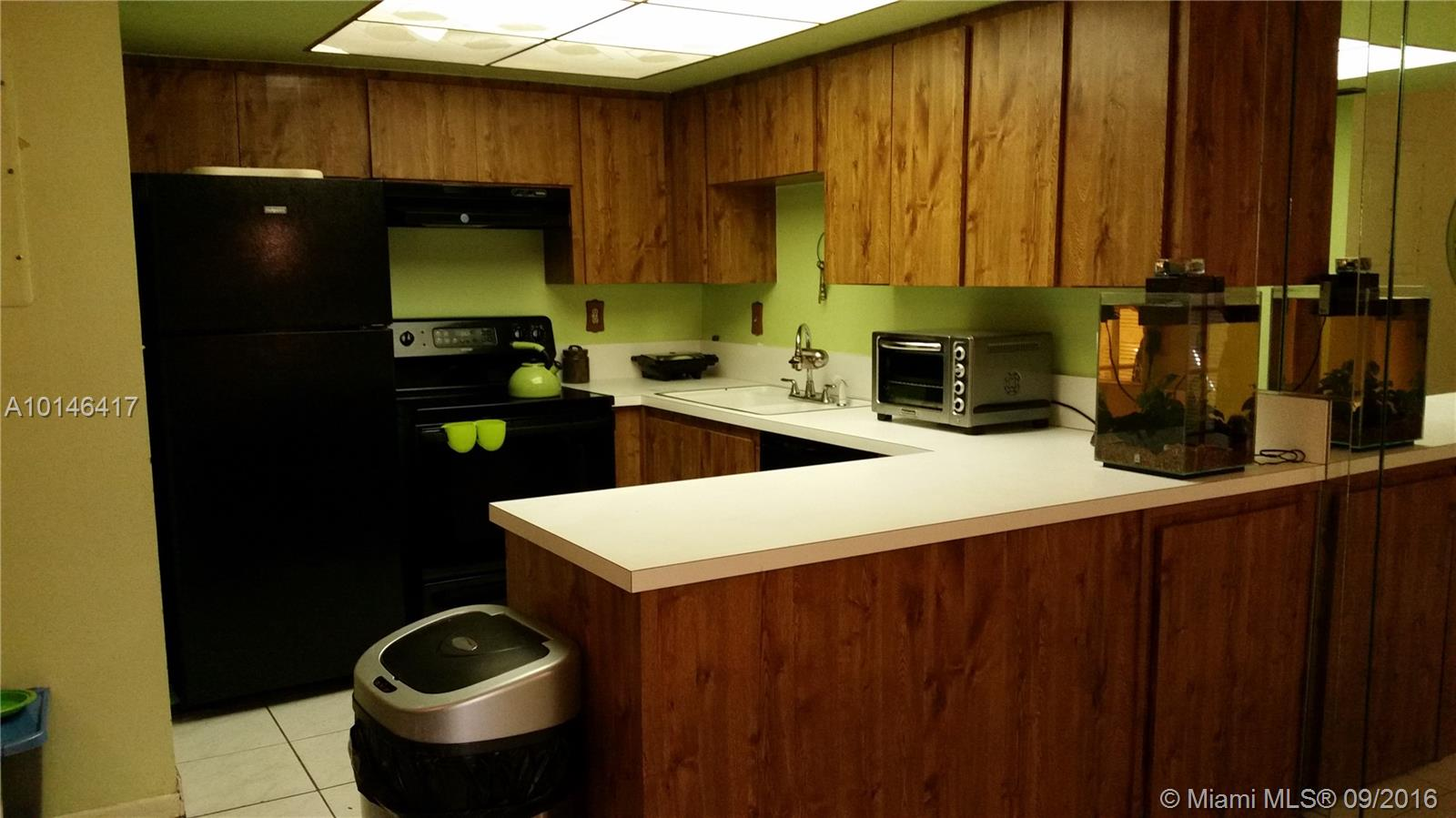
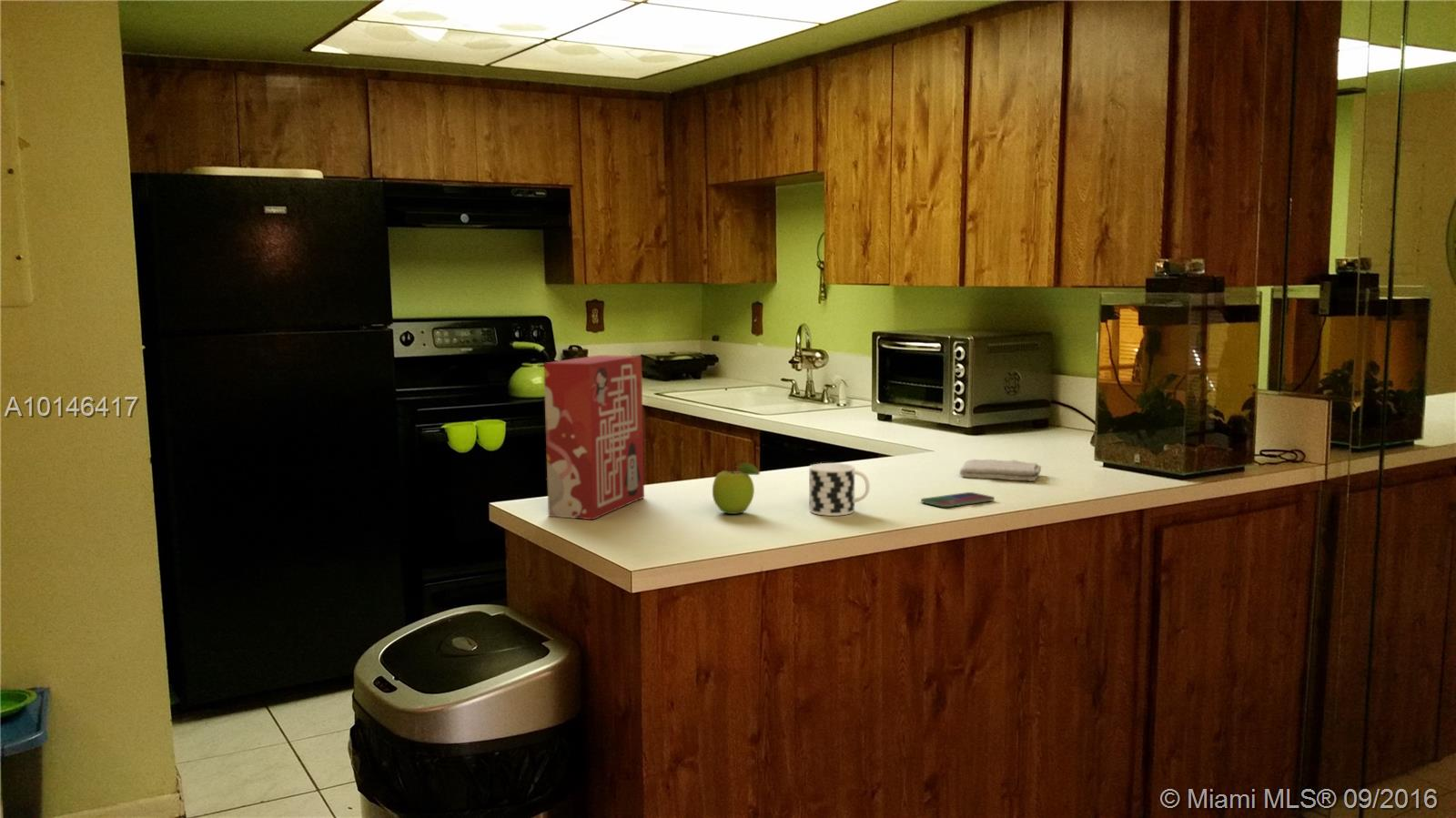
+ cereal box [543,354,645,520]
+ washcloth [959,459,1042,482]
+ cup [808,462,871,517]
+ smartphone [920,491,996,508]
+ fruit [712,461,761,515]
